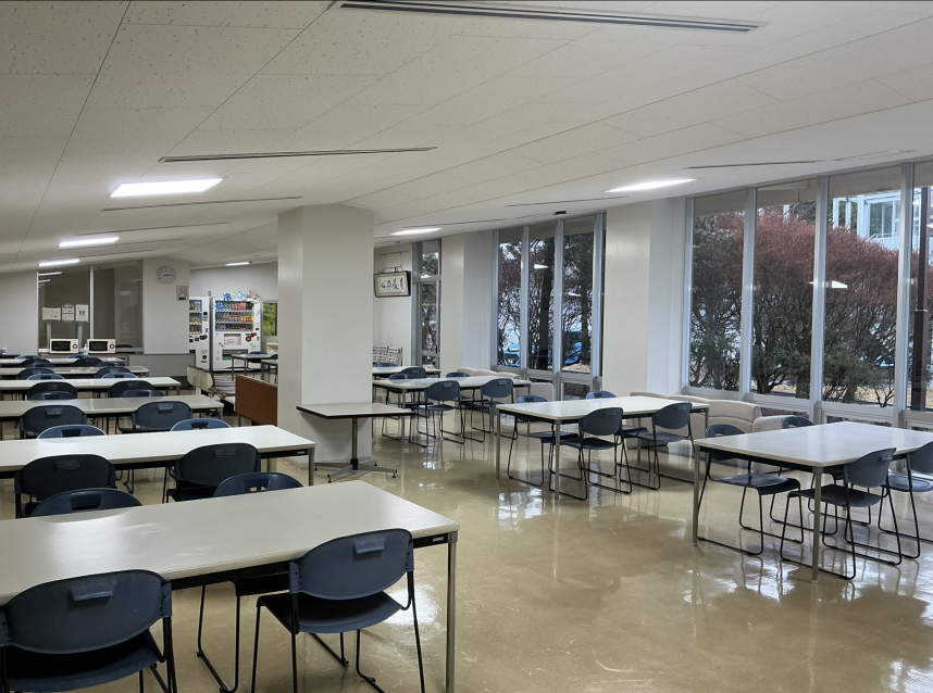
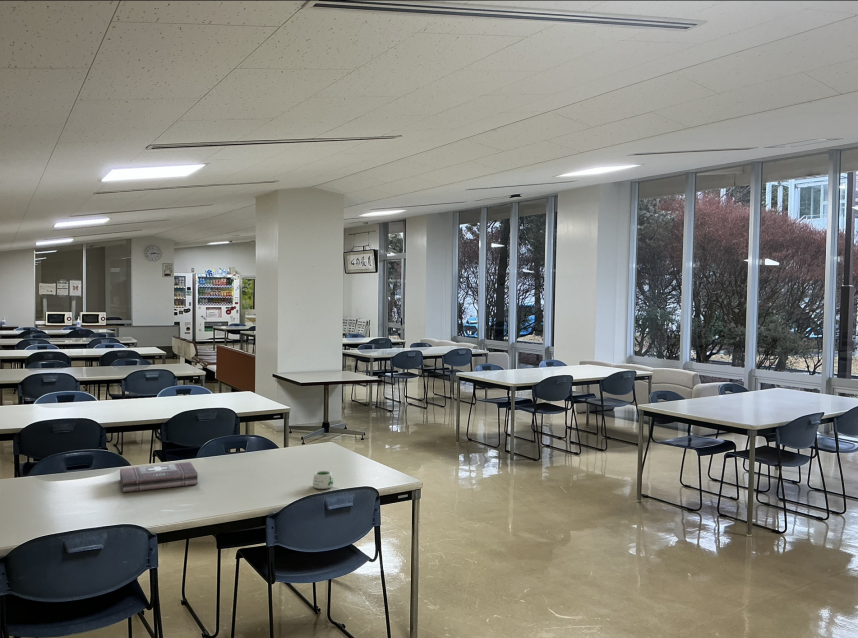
+ mug [312,470,334,490]
+ first aid kit [119,461,199,493]
